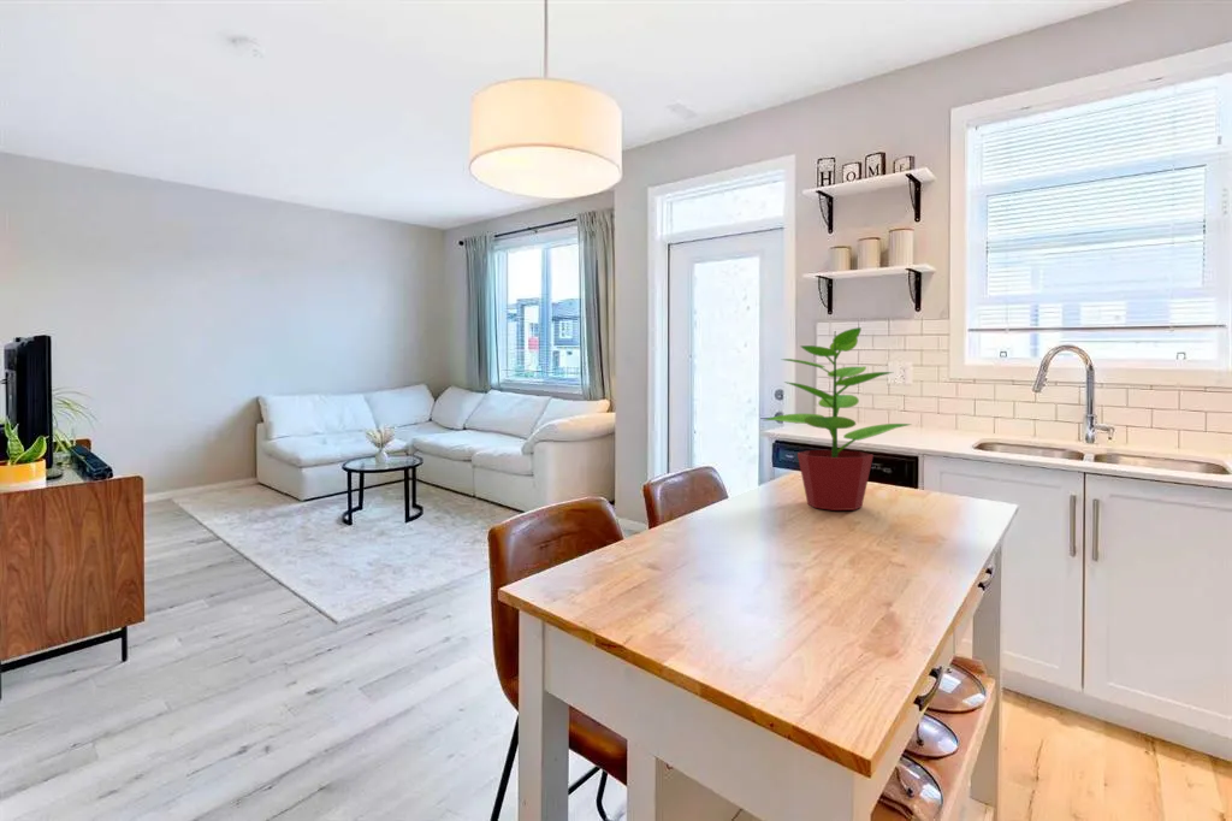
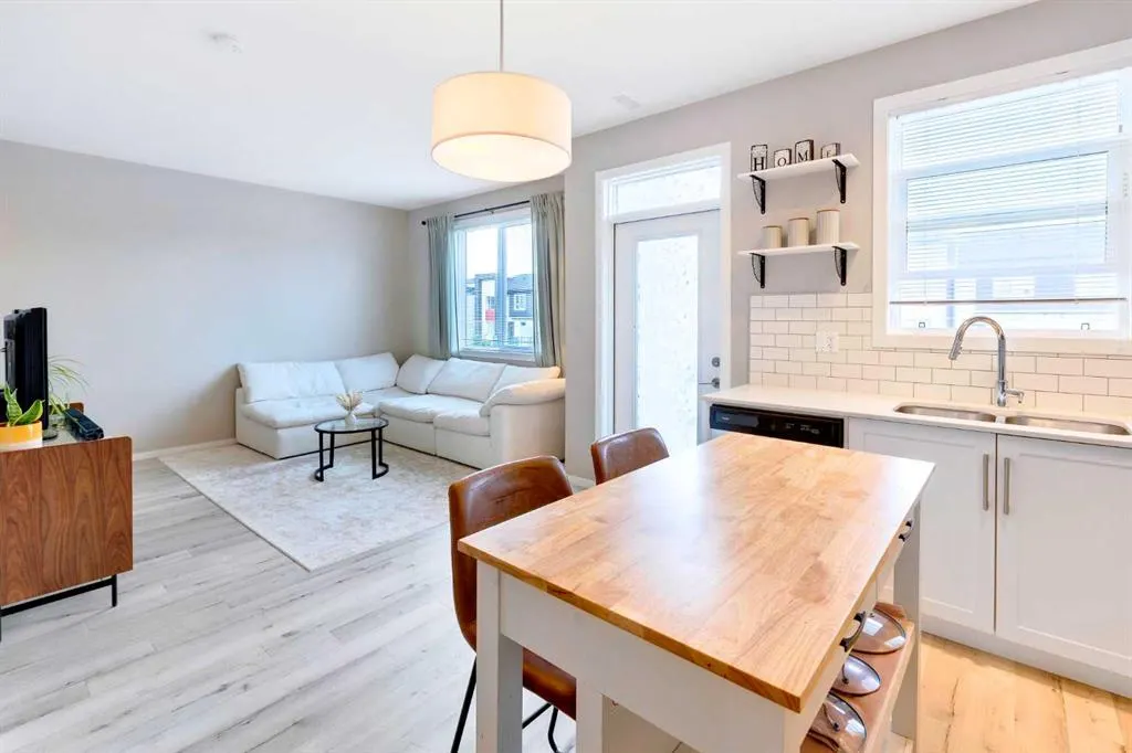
- potted plant [764,326,913,512]
